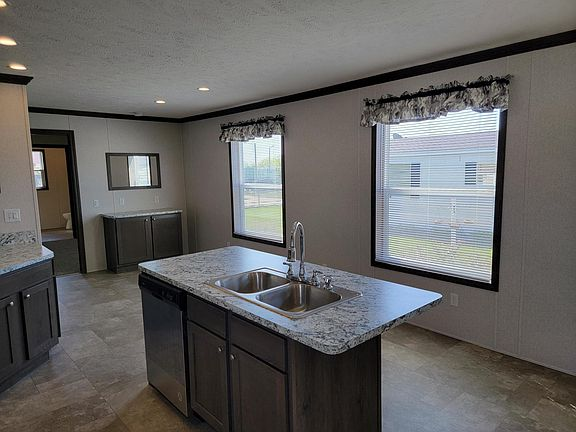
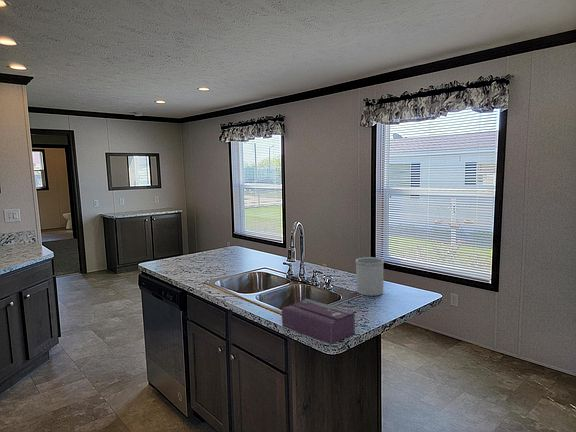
+ utensil holder [355,256,385,297]
+ tissue box [281,298,356,345]
